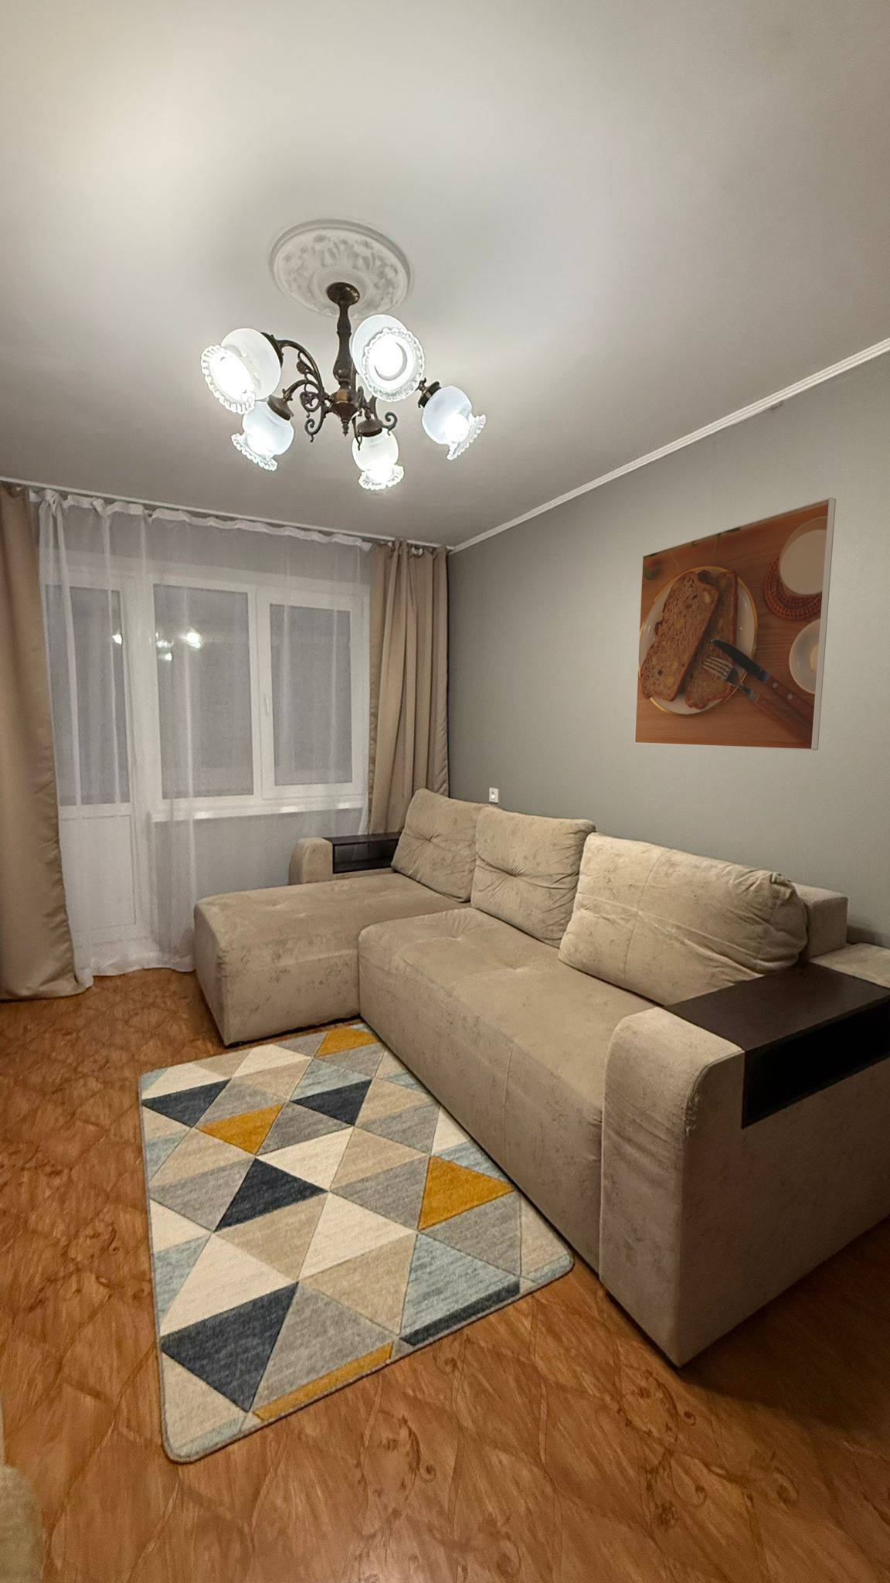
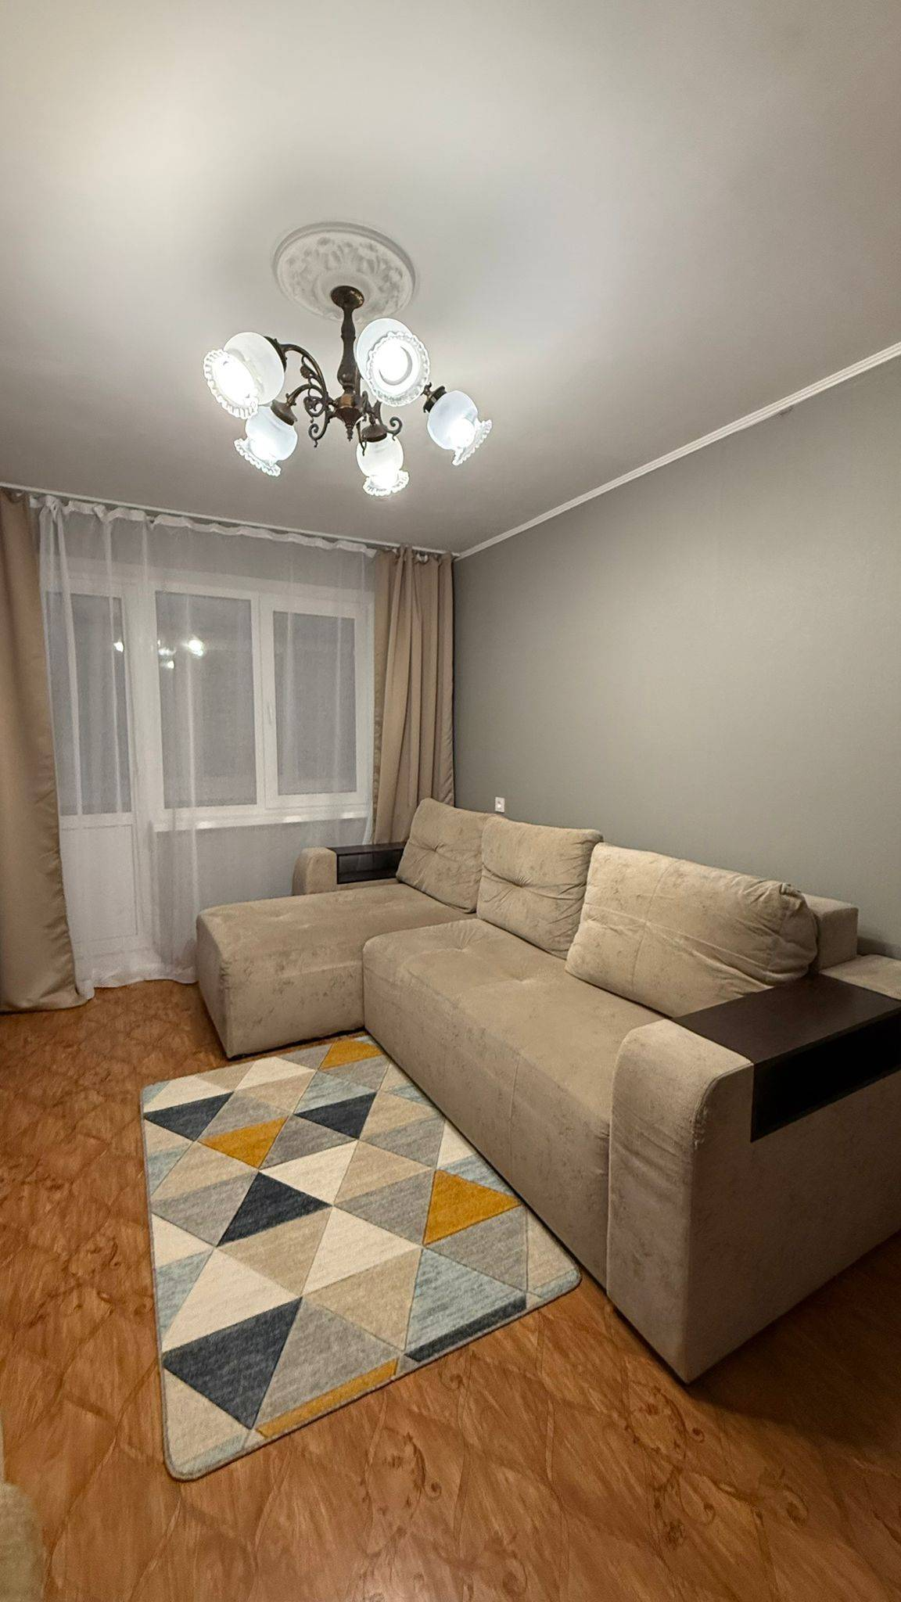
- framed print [634,497,837,751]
